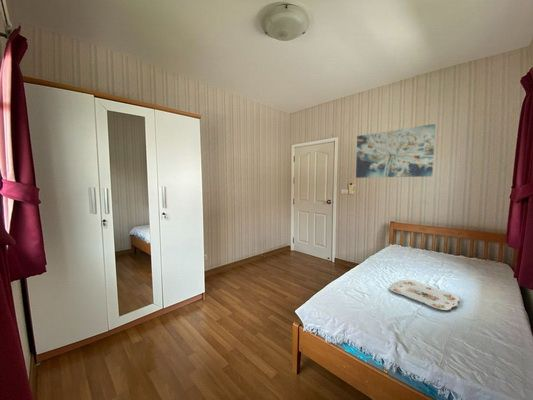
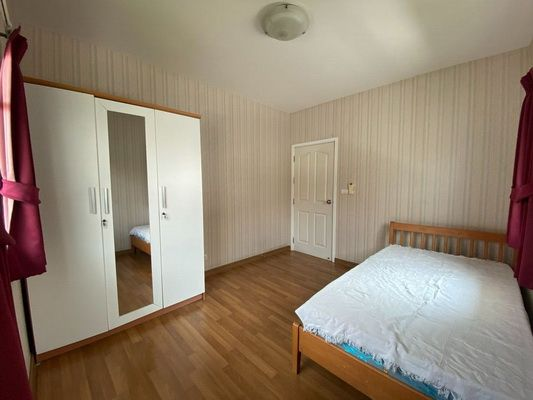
- wall art [355,123,436,179]
- serving tray [388,279,461,311]
